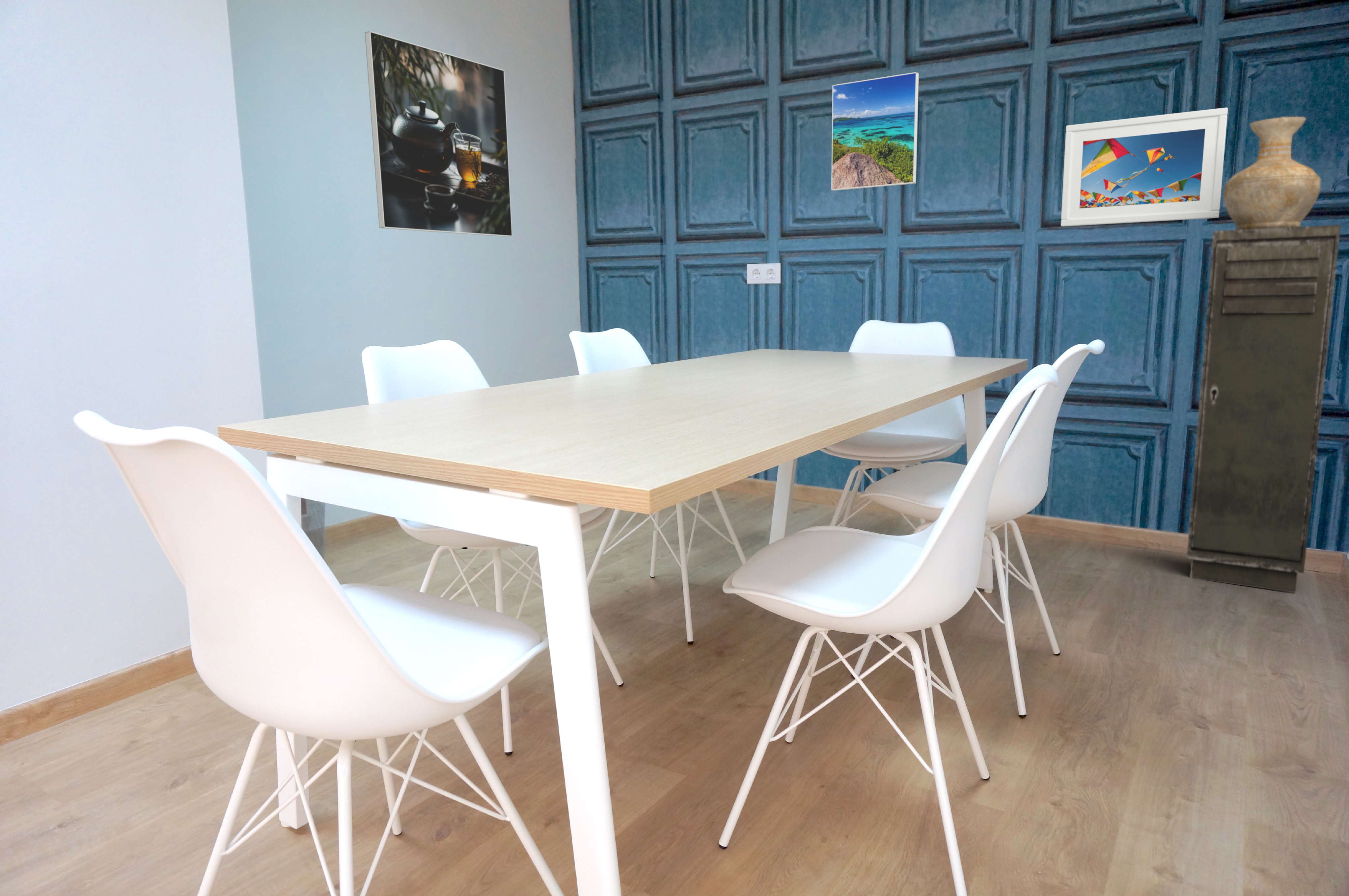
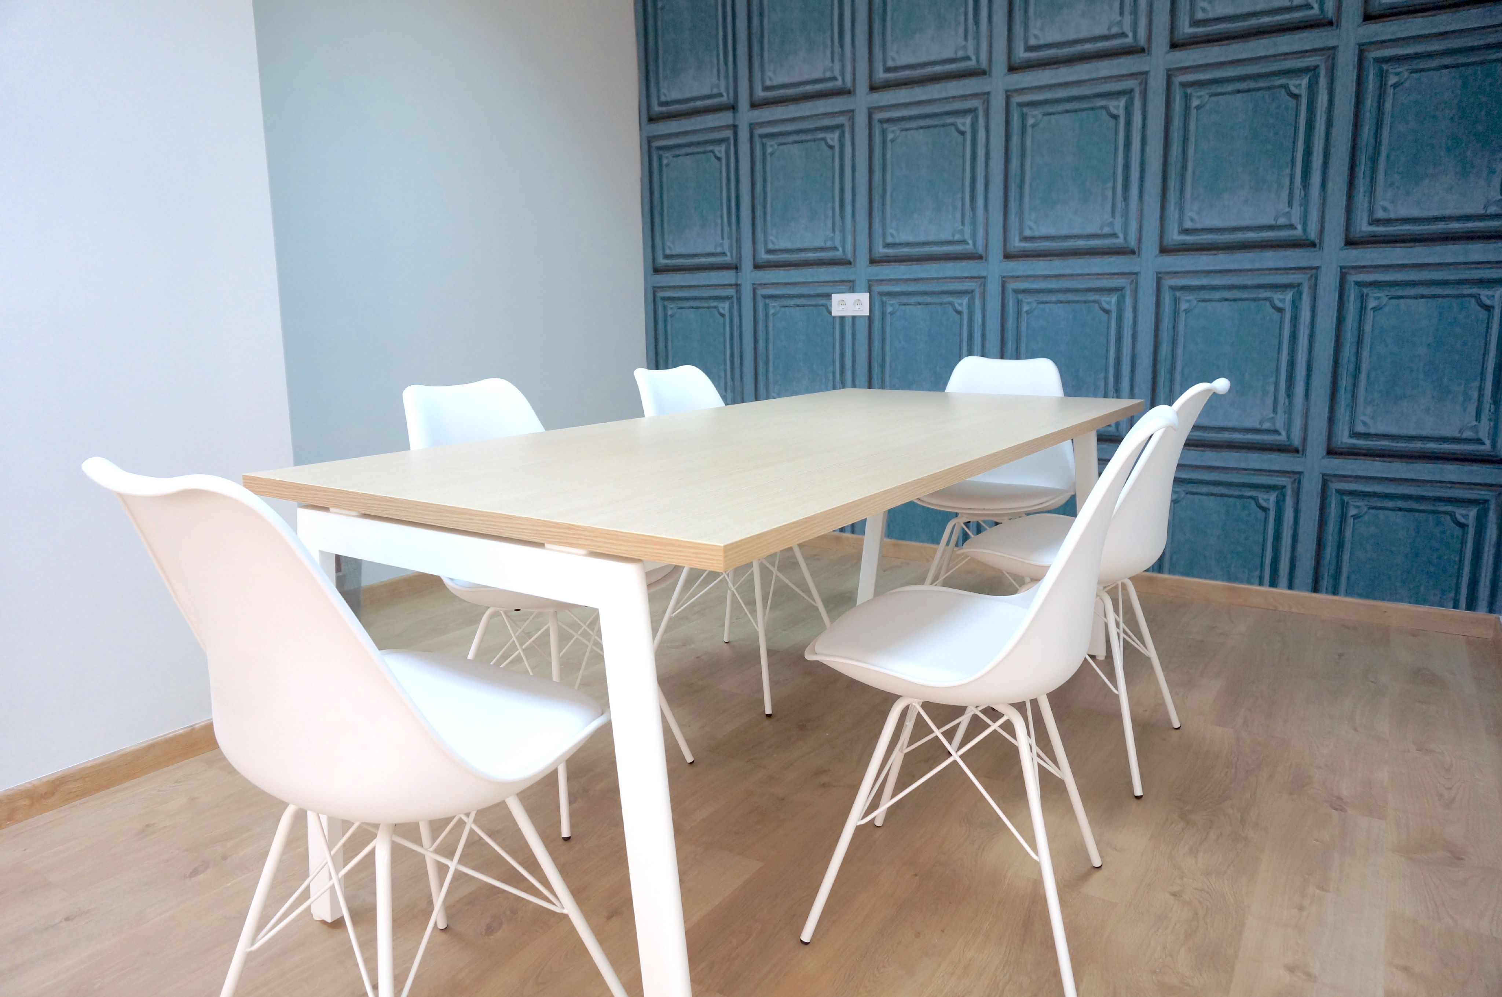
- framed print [364,31,513,237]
- vase [1223,116,1321,230]
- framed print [831,72,919,191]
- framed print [1060,107,1228,227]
- storage cabinet [1186,224,1341,593]
